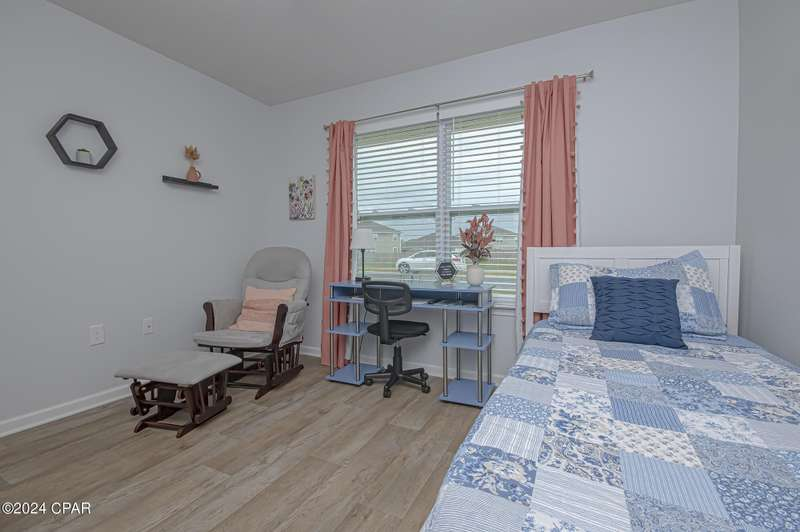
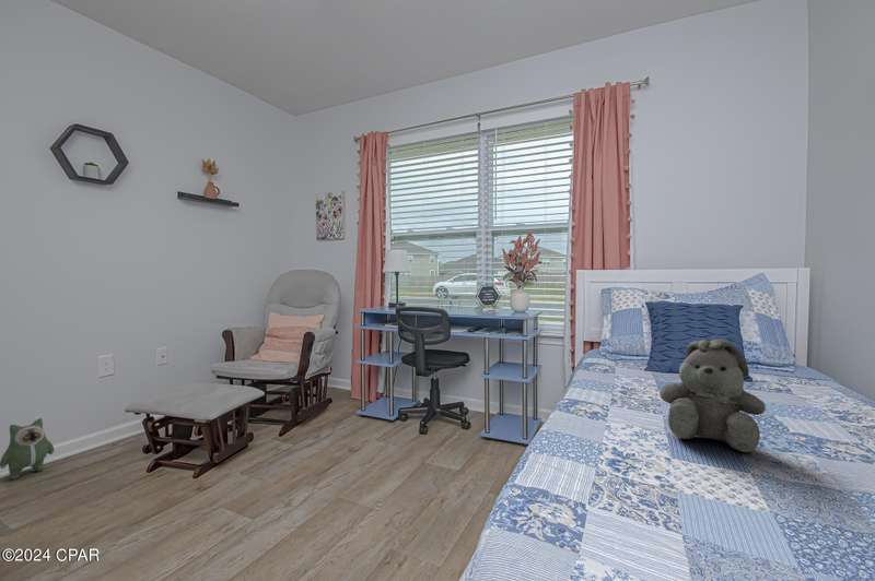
+ plush toy [0,417,55,481]
+ teddy bear [658,339,767,453]
